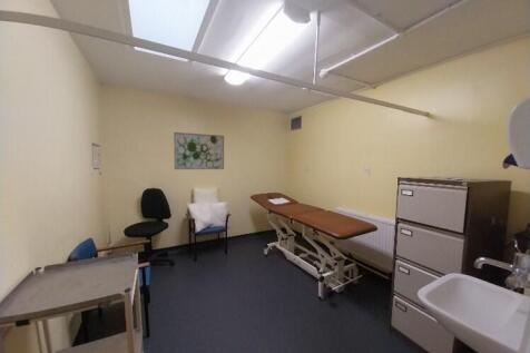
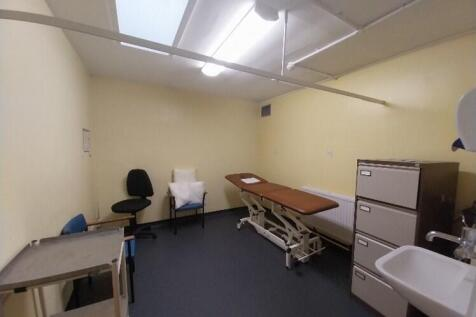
- wall art [173,131,225,170]
